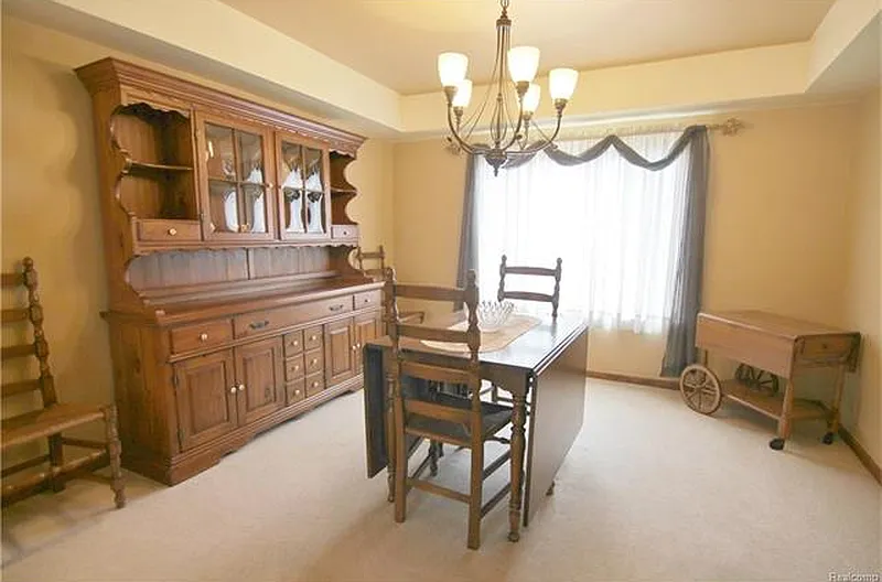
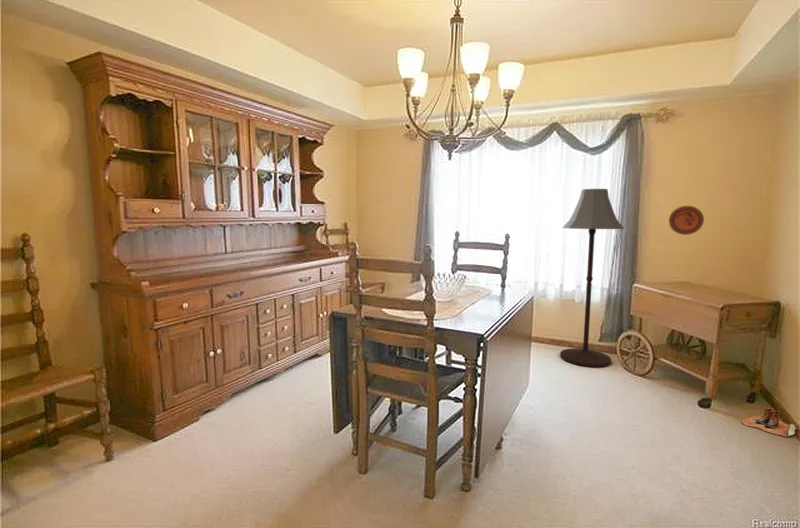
+ decorative plate [668,205,705,236]
+ boots [741,407,797,438]
+ floor lamp [559,188,625,368]
